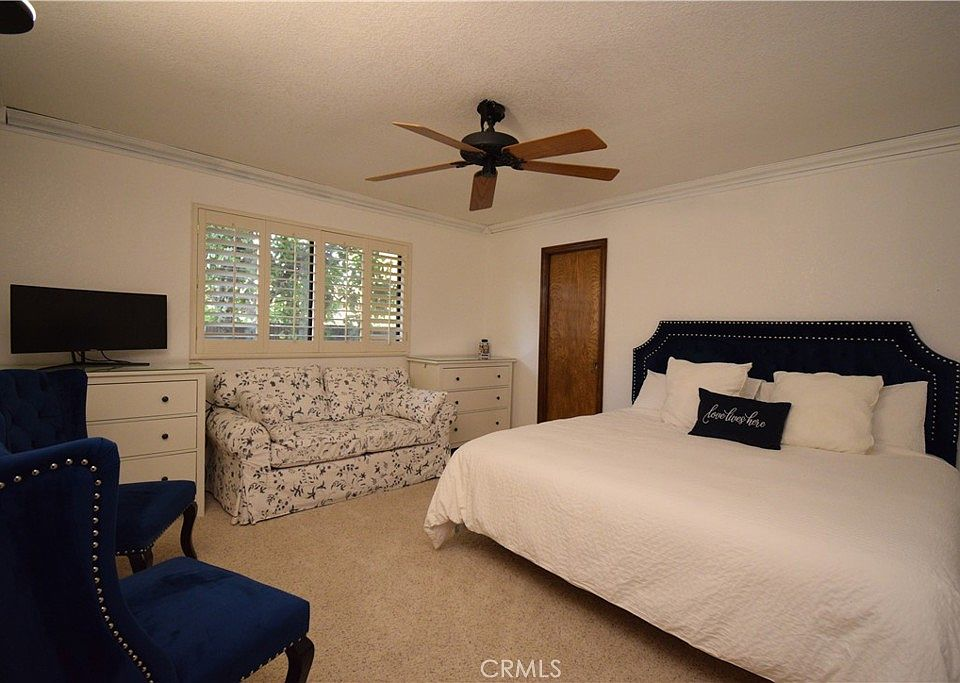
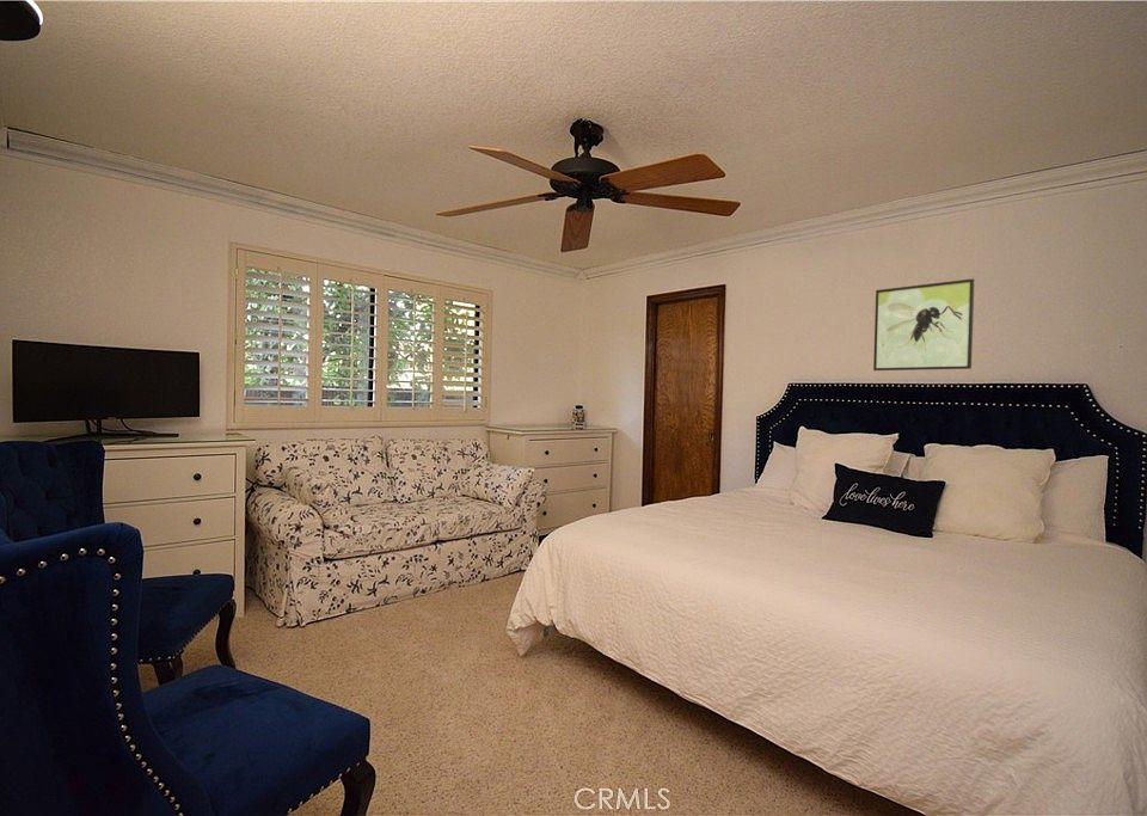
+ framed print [872,277,976,372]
